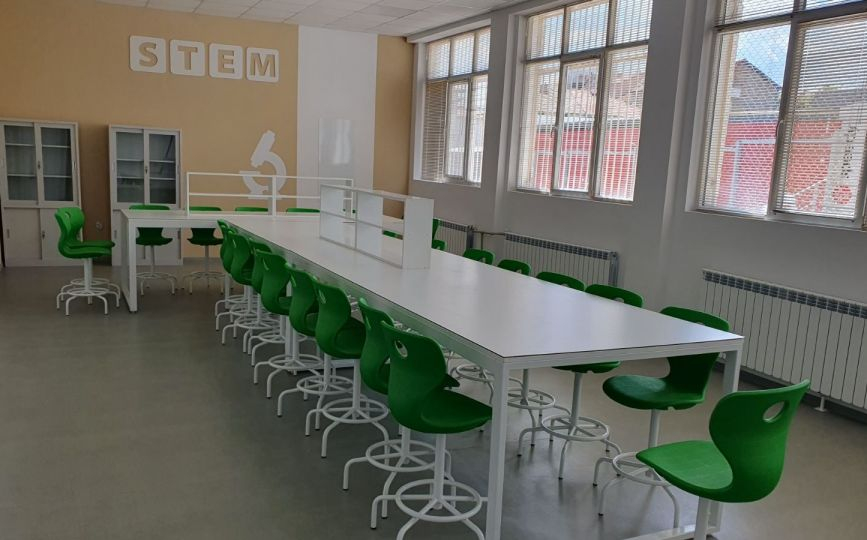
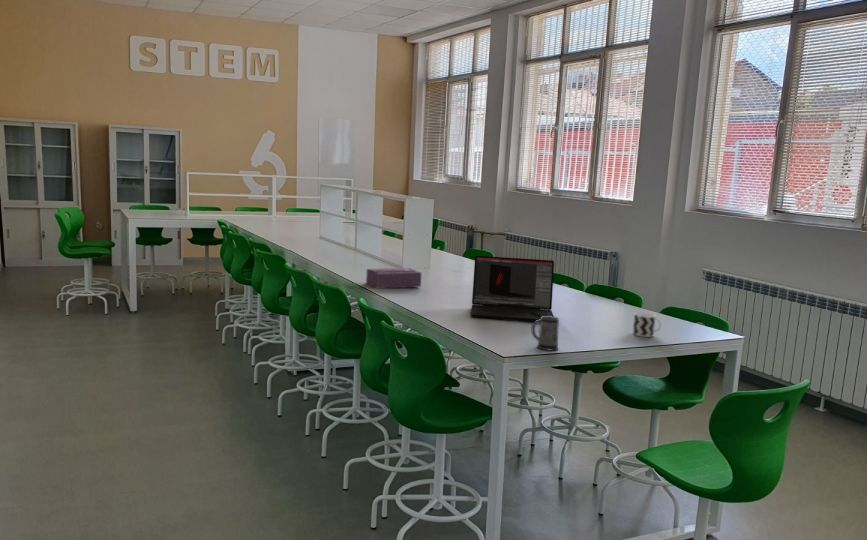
+ cup [632,311,662,338]
+ mug [531,316,560,352]
+ tissue box [365,267,422,290]
+ laptop [469,255,555,322]
